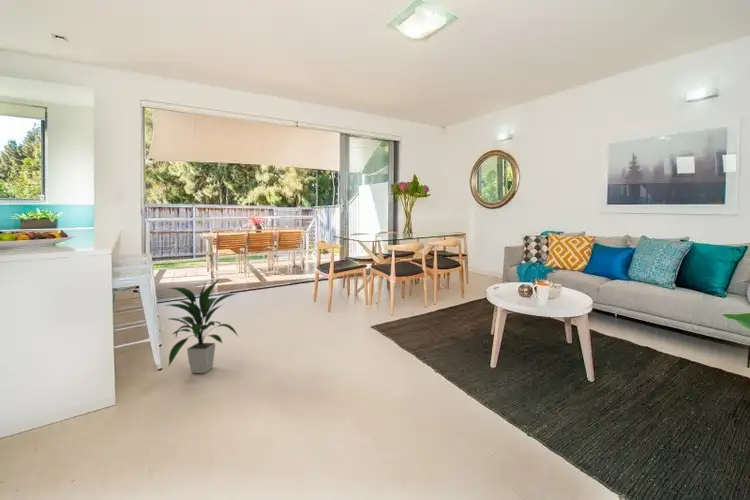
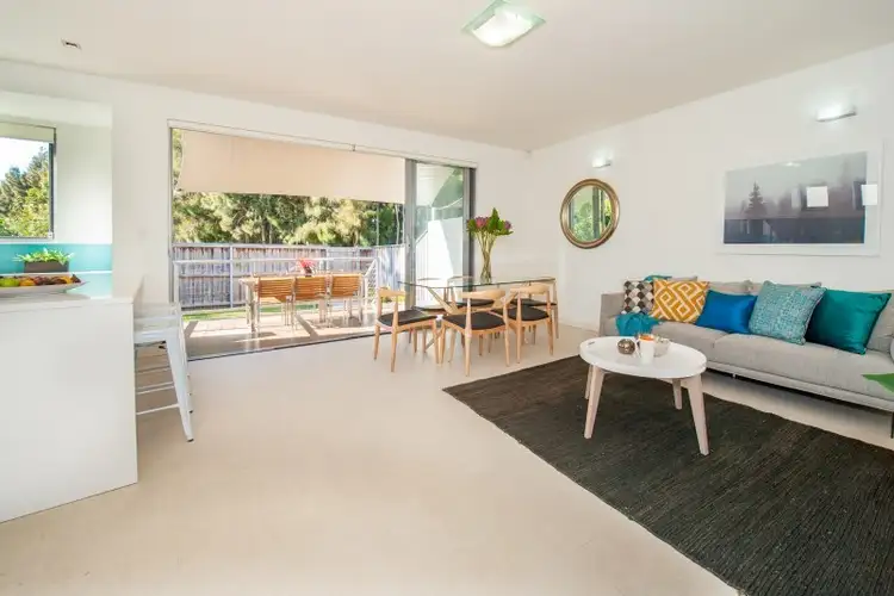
- indoor plant [165,278,240,374]
